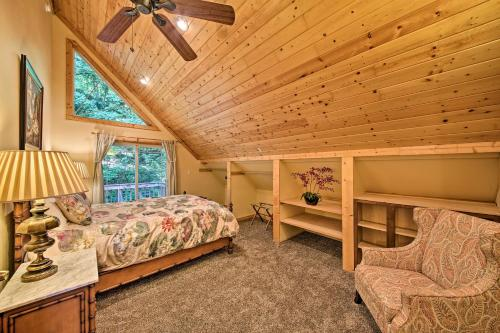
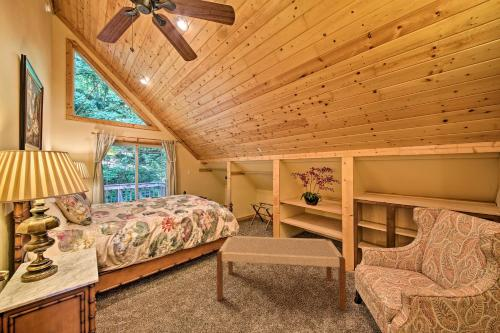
+ bench [216,235,347,311]
